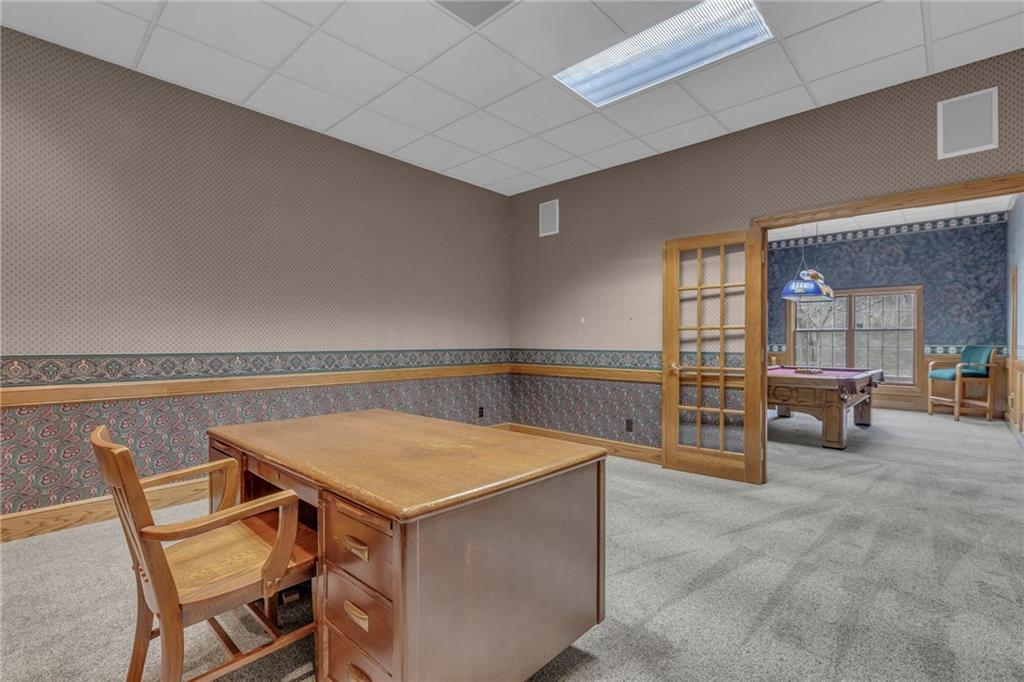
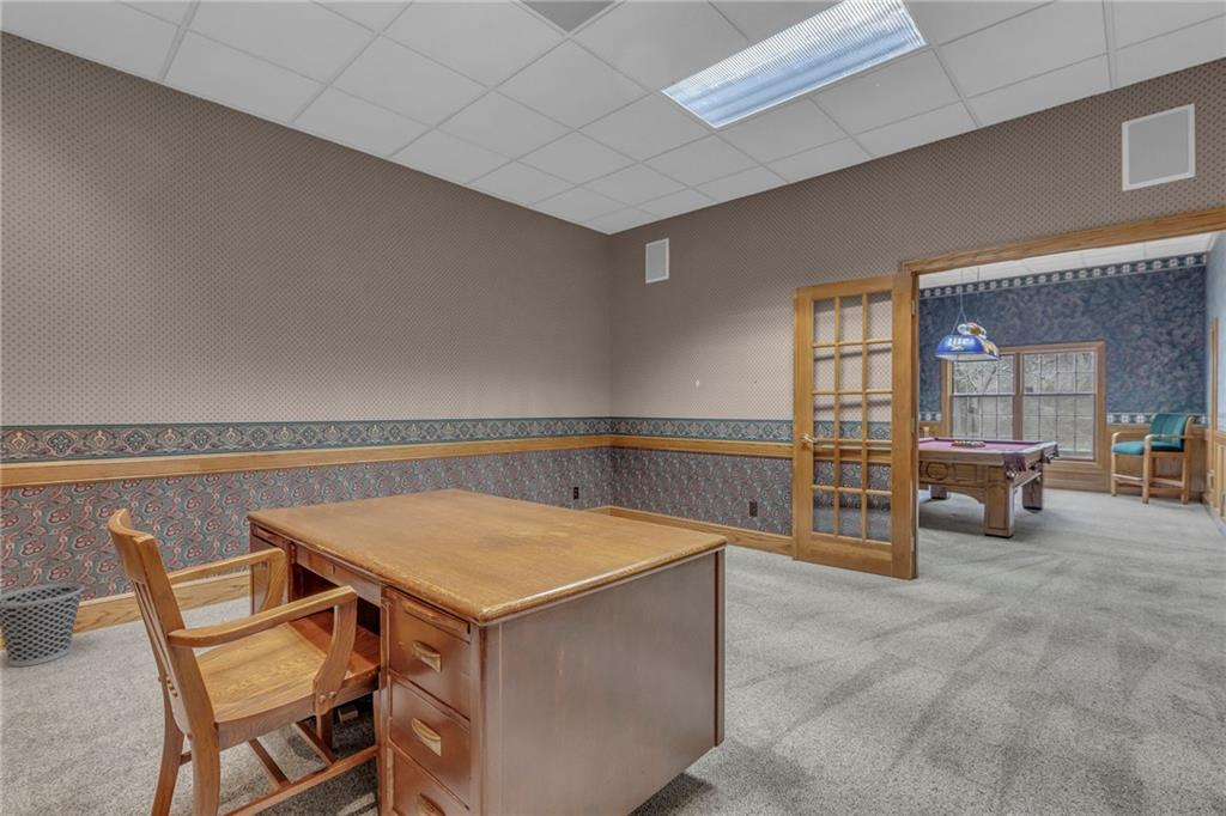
+ wastebasket [0,581,85,668]
